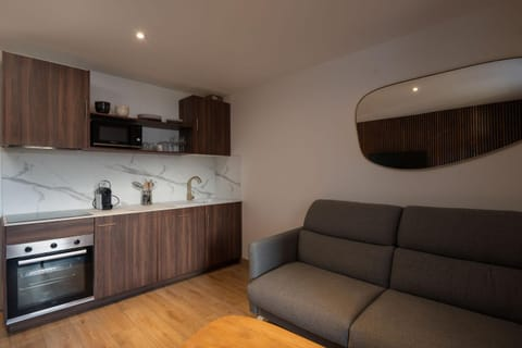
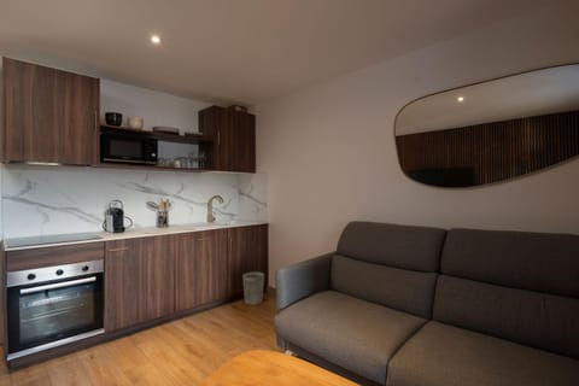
+ wastebasket [241,271,265,306]
